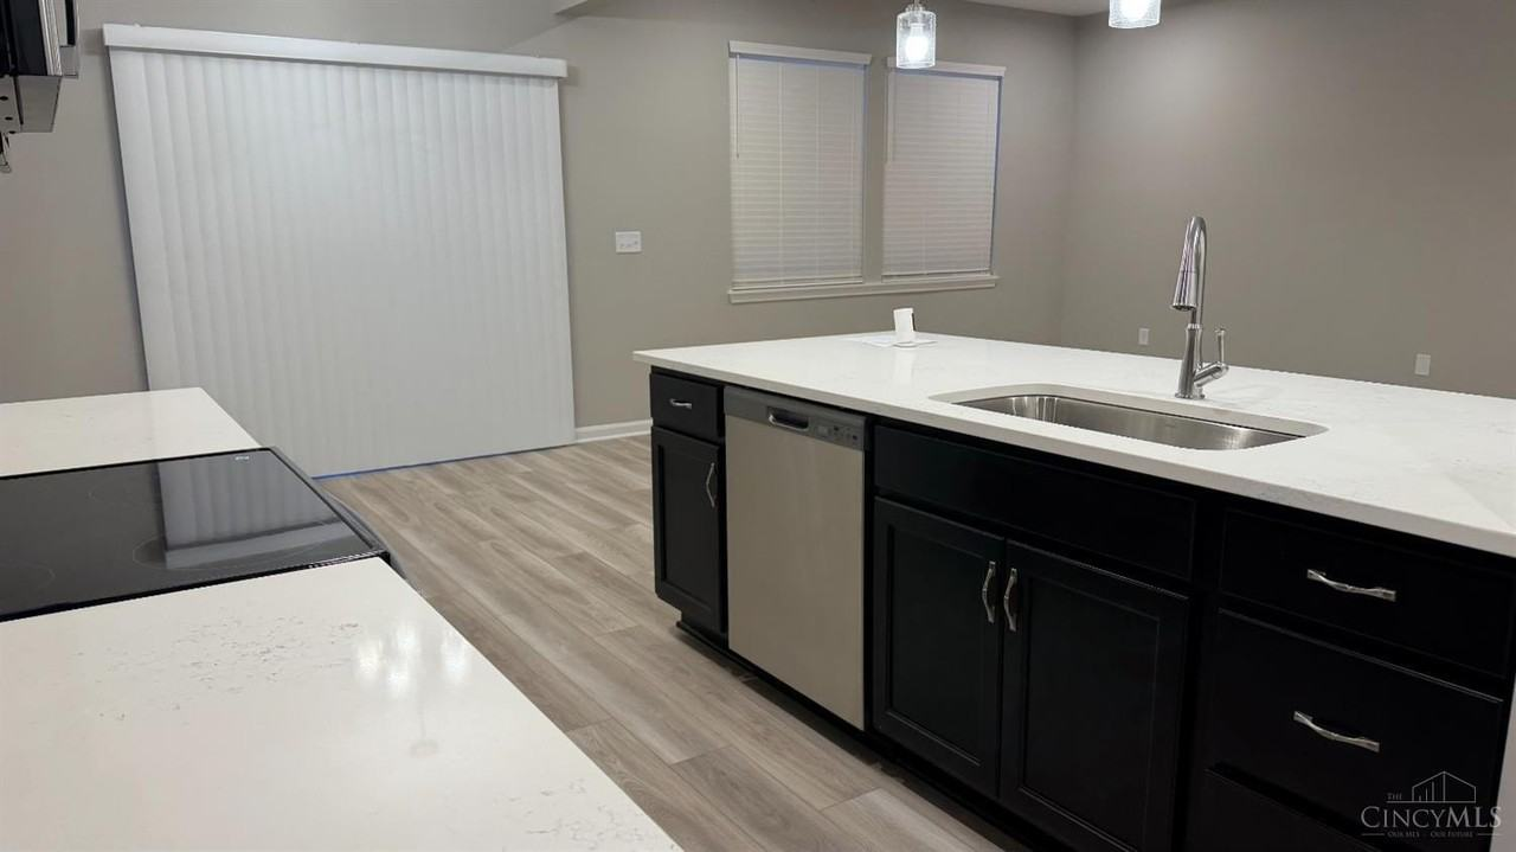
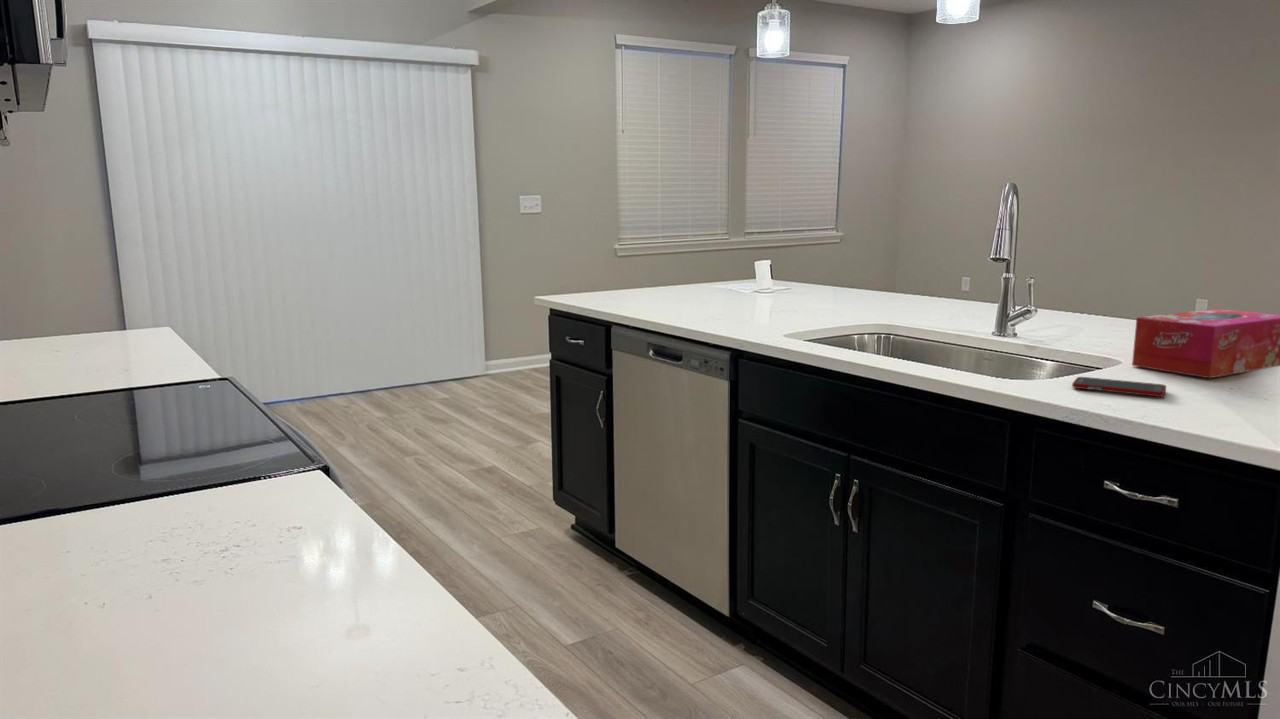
+ cell phone [1071,376,1167,398]
+ tissue box [1131,308,1280,379]
